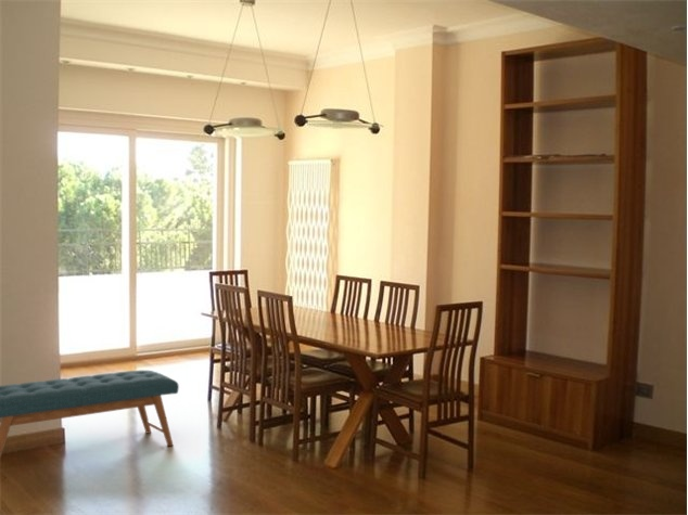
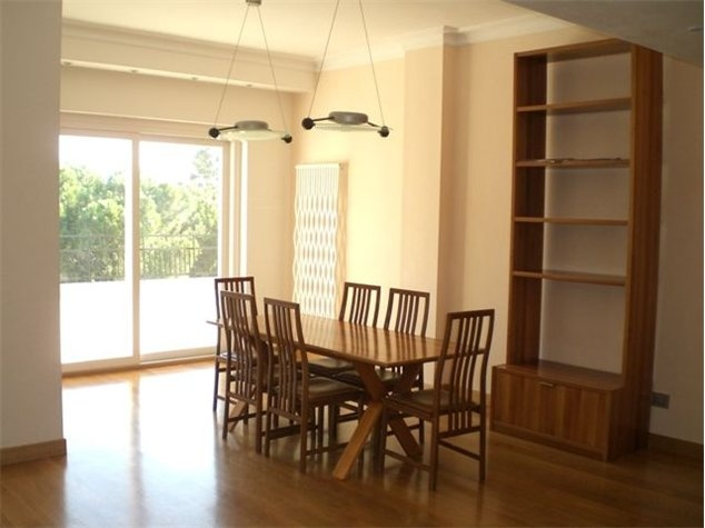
- bench [0,370,180,458]
